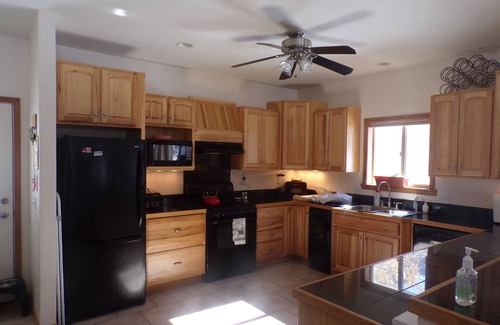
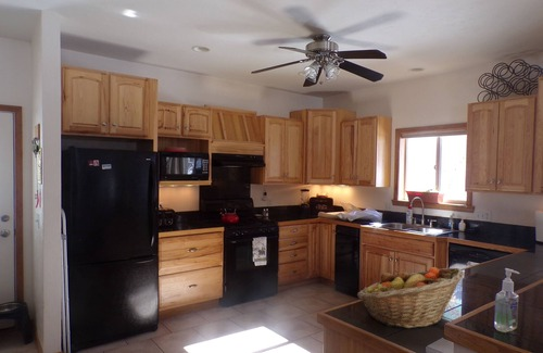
+ fruit basket [356,266,465,329]
